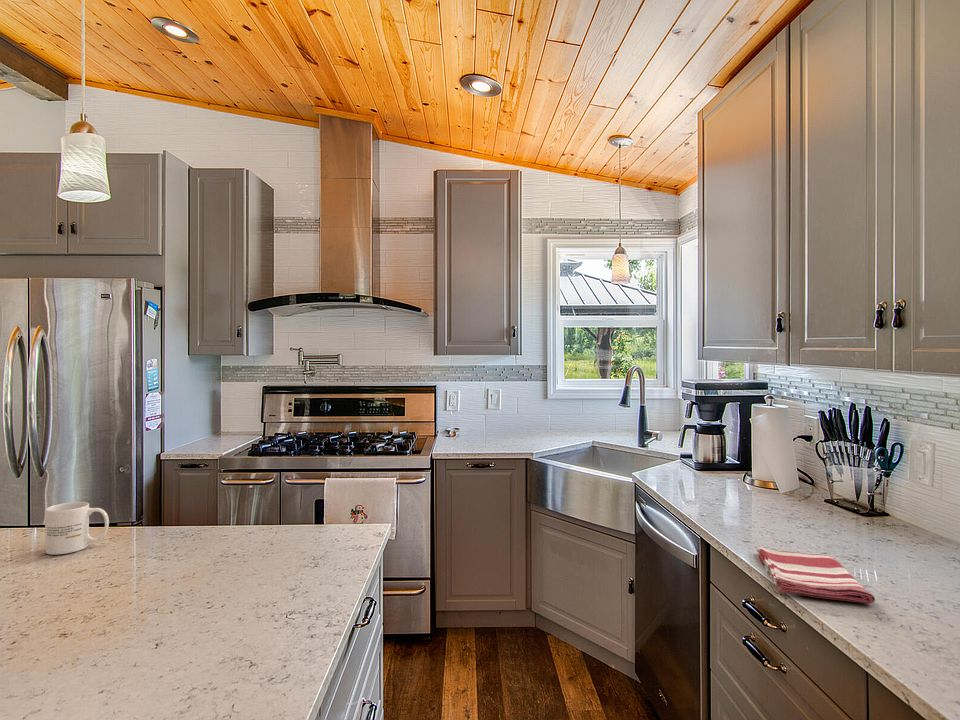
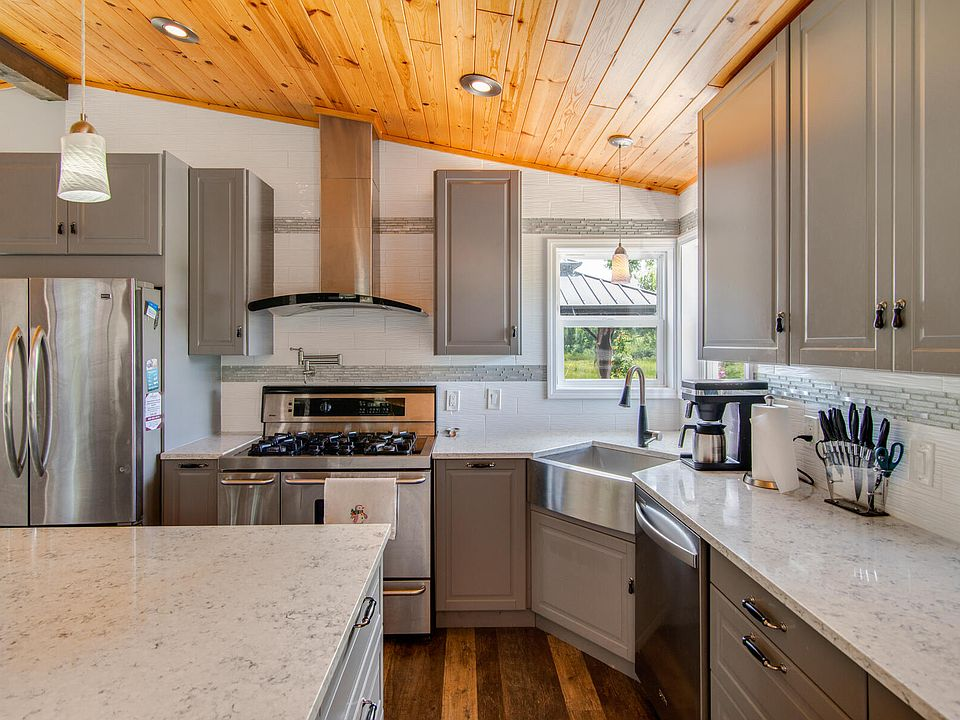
- dish towel [756,546,876,604]
- mug [44,501,110,555]
